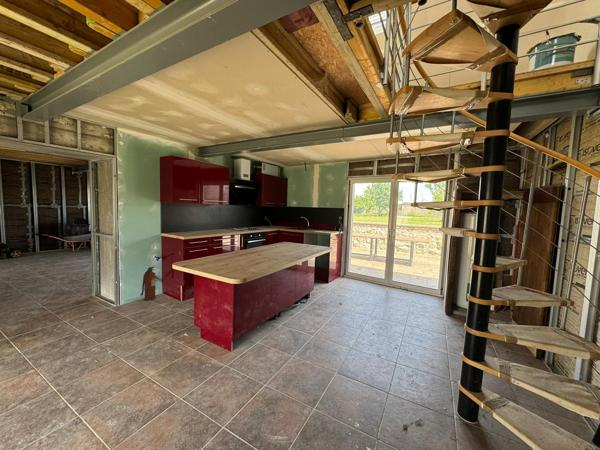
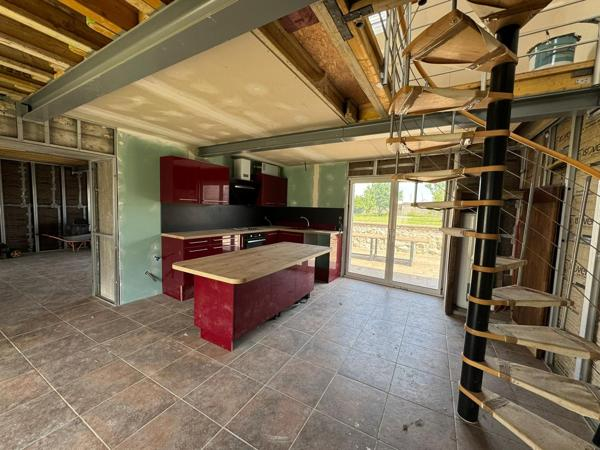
- fire extinguisher [139,266,157,302]
